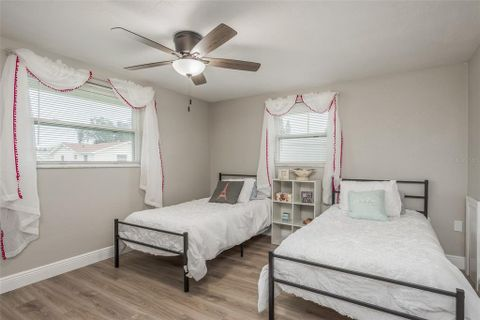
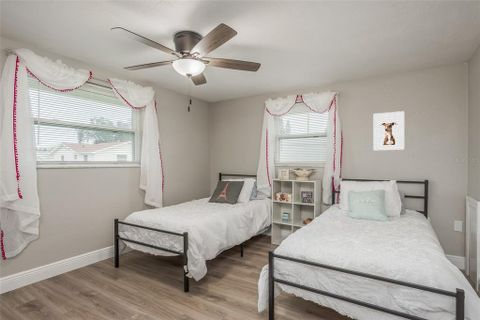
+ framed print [373,110,405,151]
